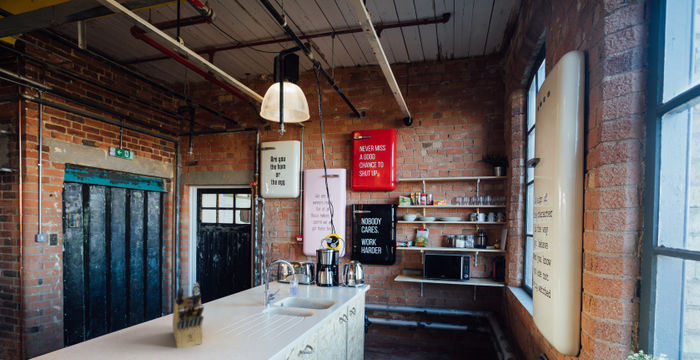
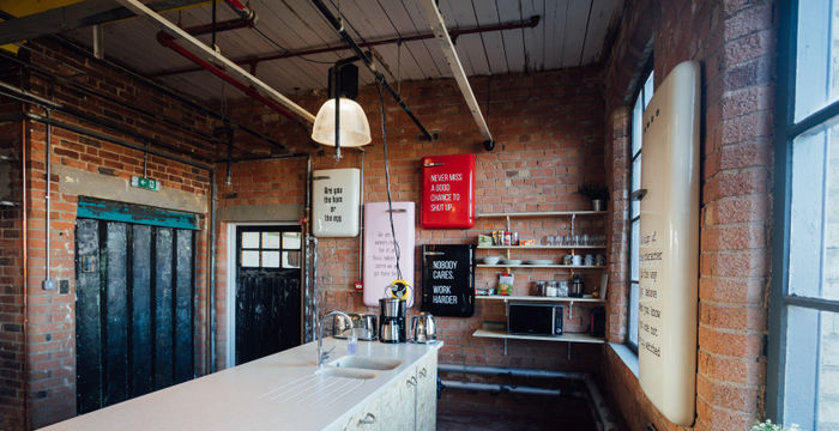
- knife block [172,282,205,349]
